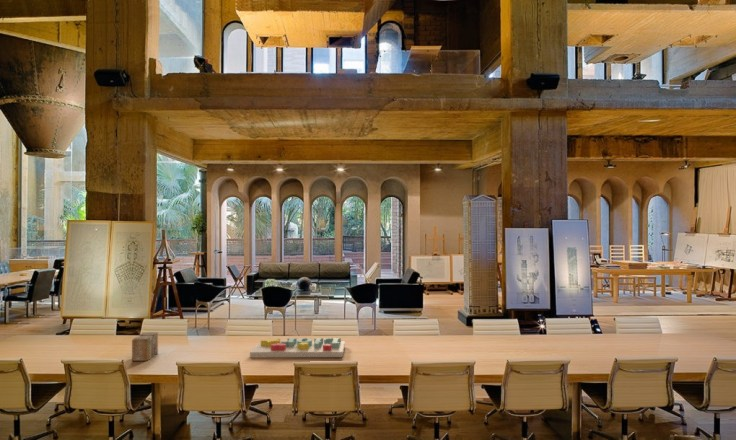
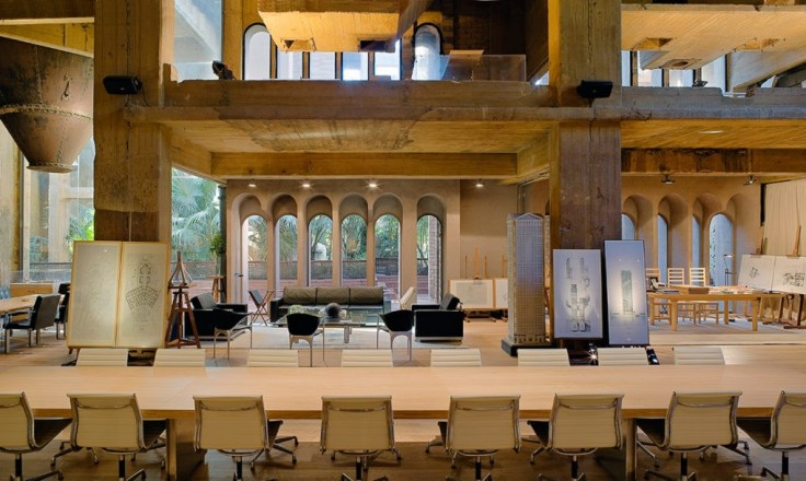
- books [131,331,159,362]
- architectural model [249,337,346,358]
